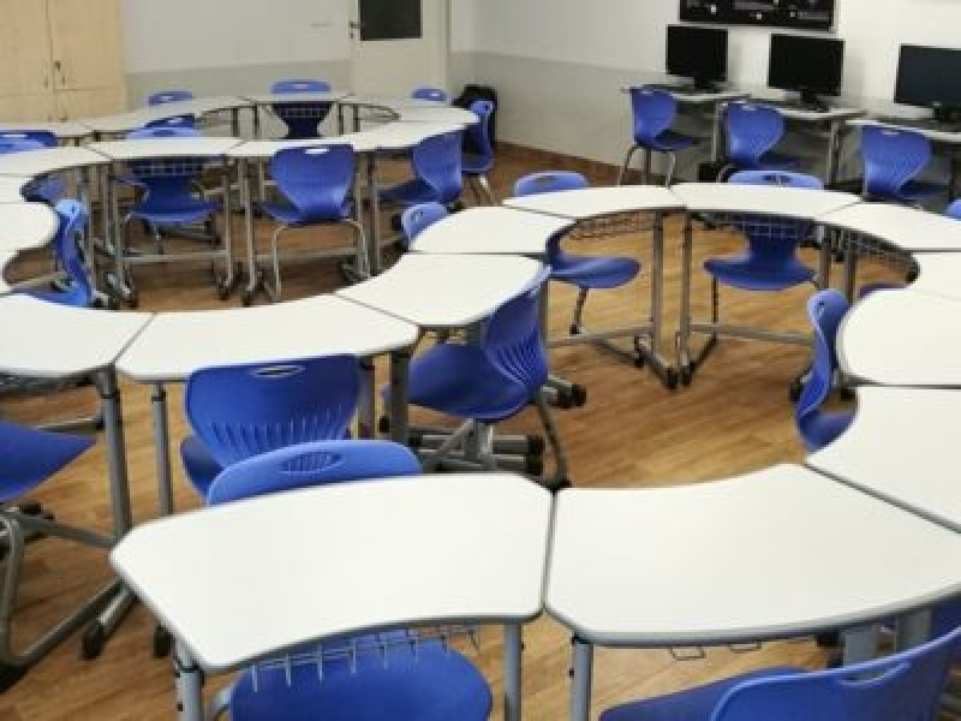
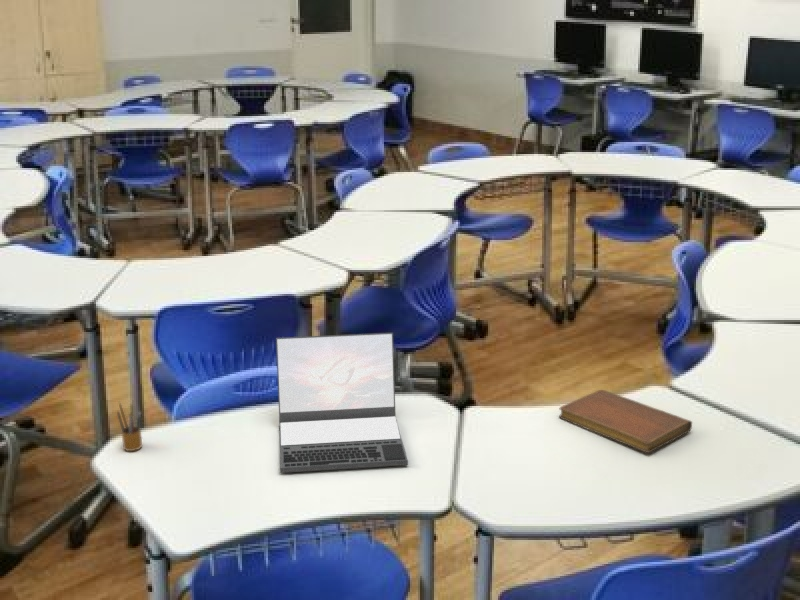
+ notebook [558,389,693,454]
+ laptop [275,332,409,474]
+ pencil box [116,401,143,452]
